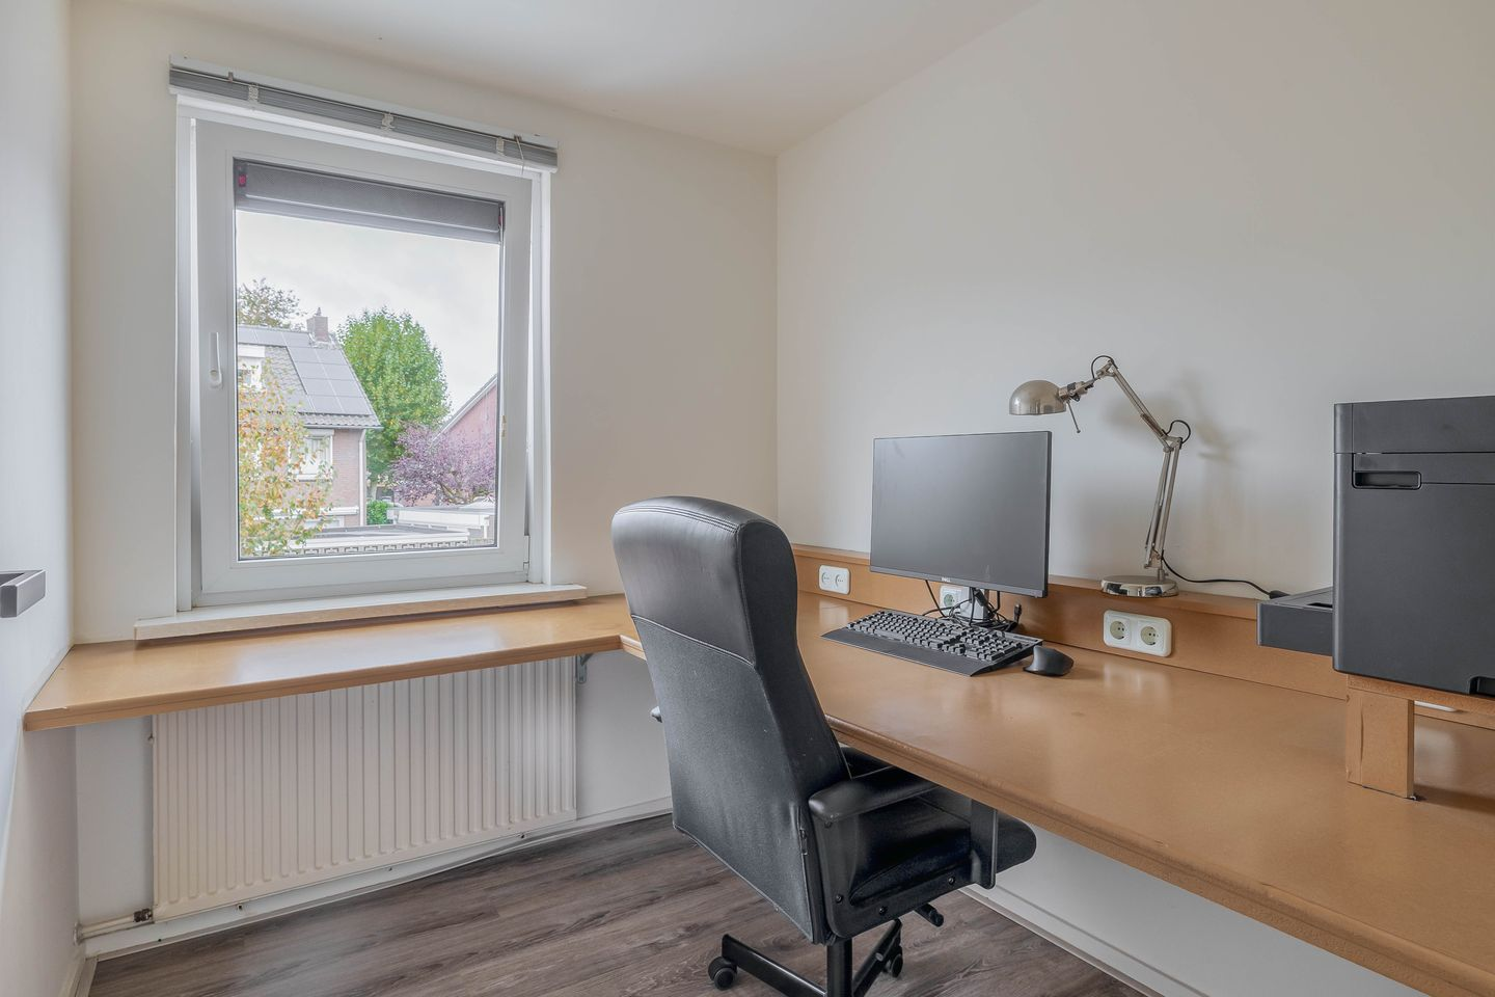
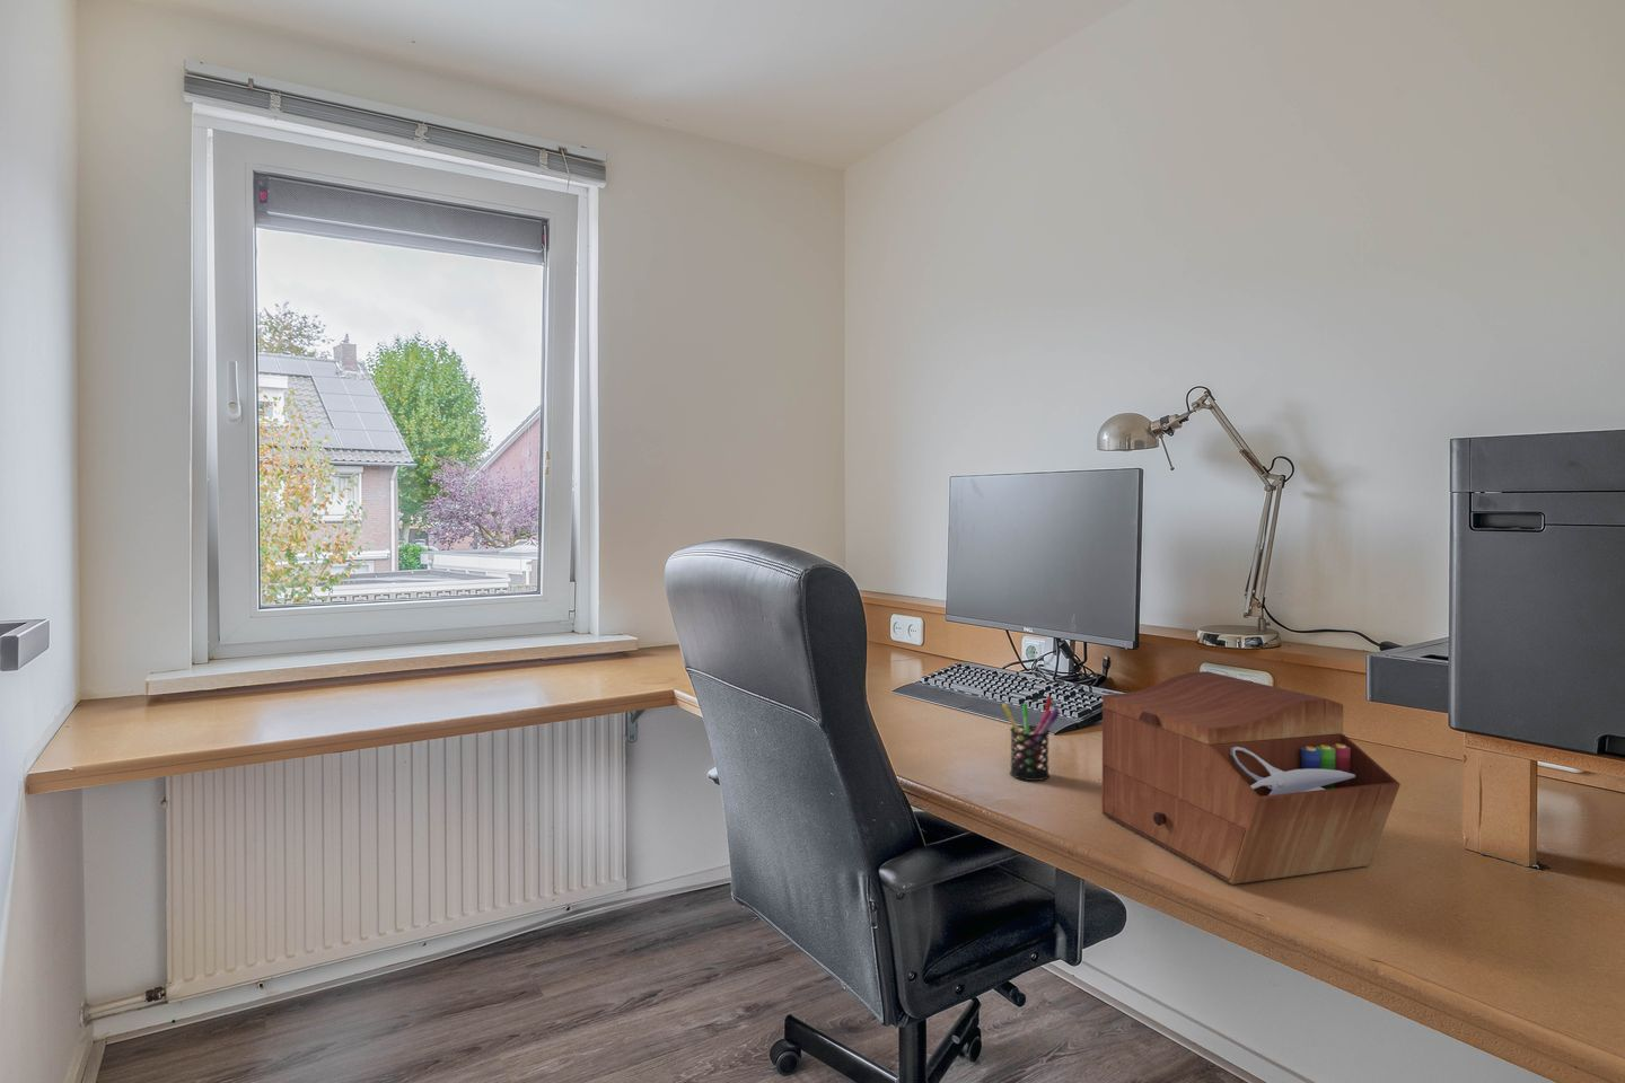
+ sewing box [1100,670,1401,886]
+ pen holder [1001,695,1062,782]
